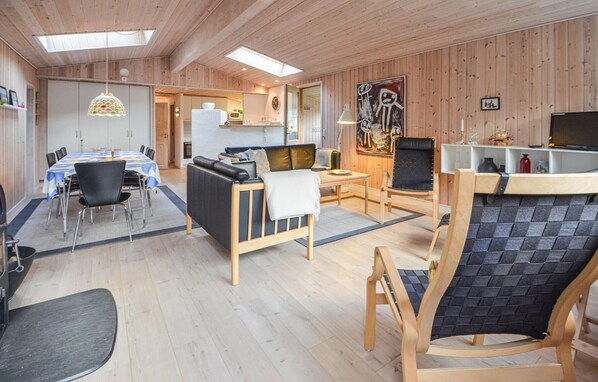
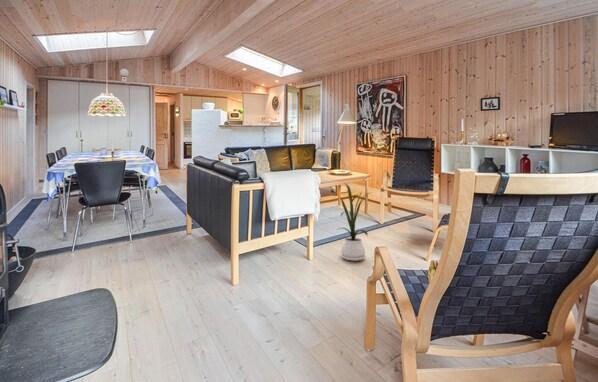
+ house plant [336,181,374,261]
